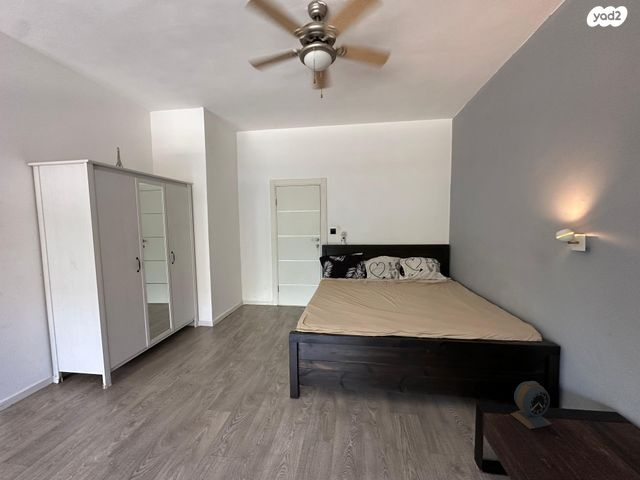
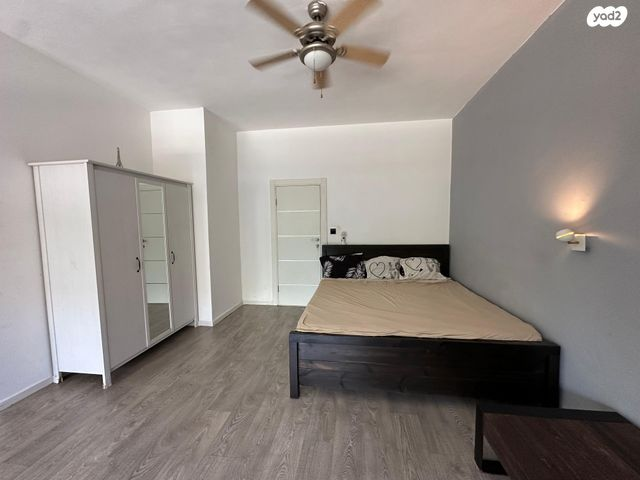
- alarm clock [509,380,553,430]
